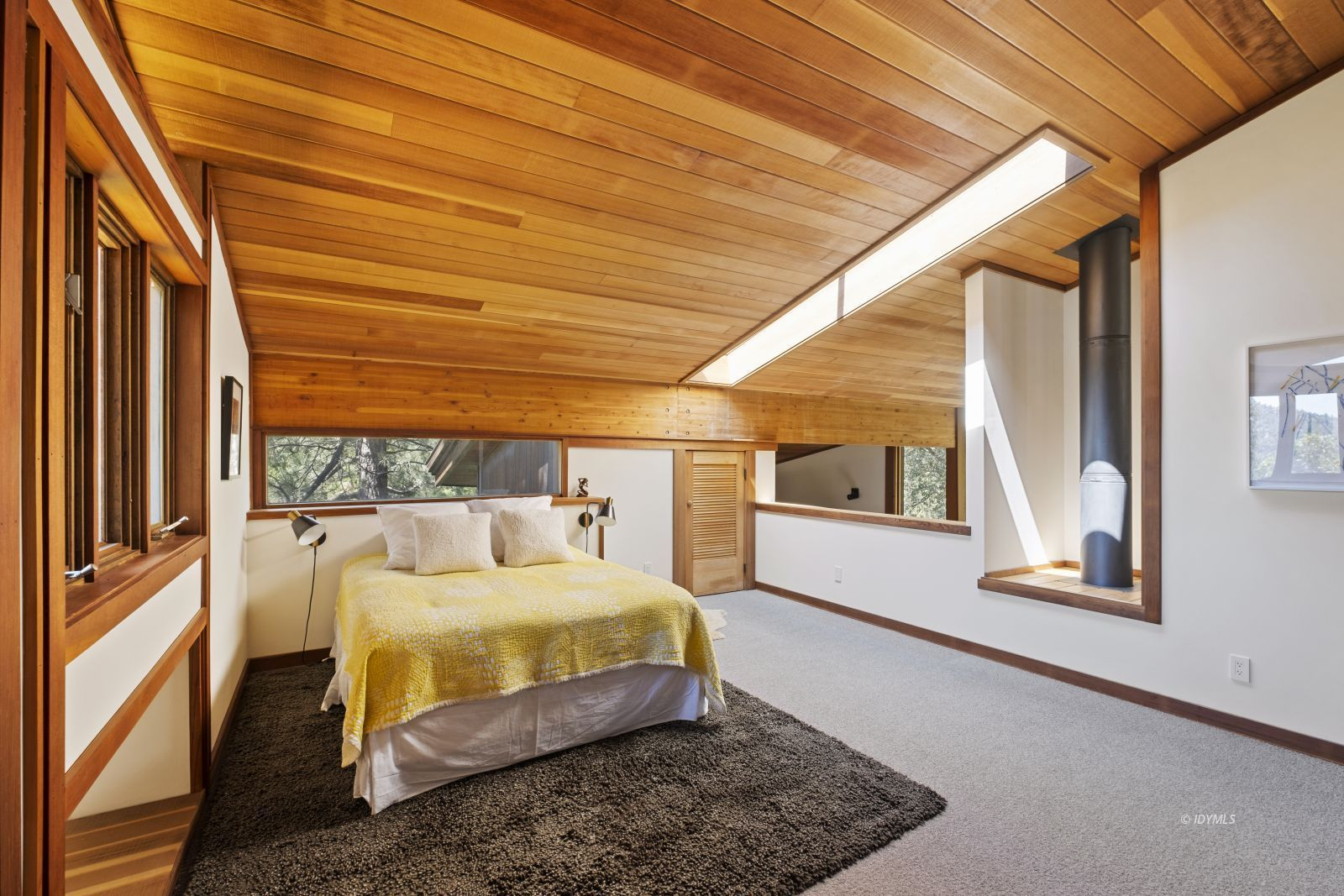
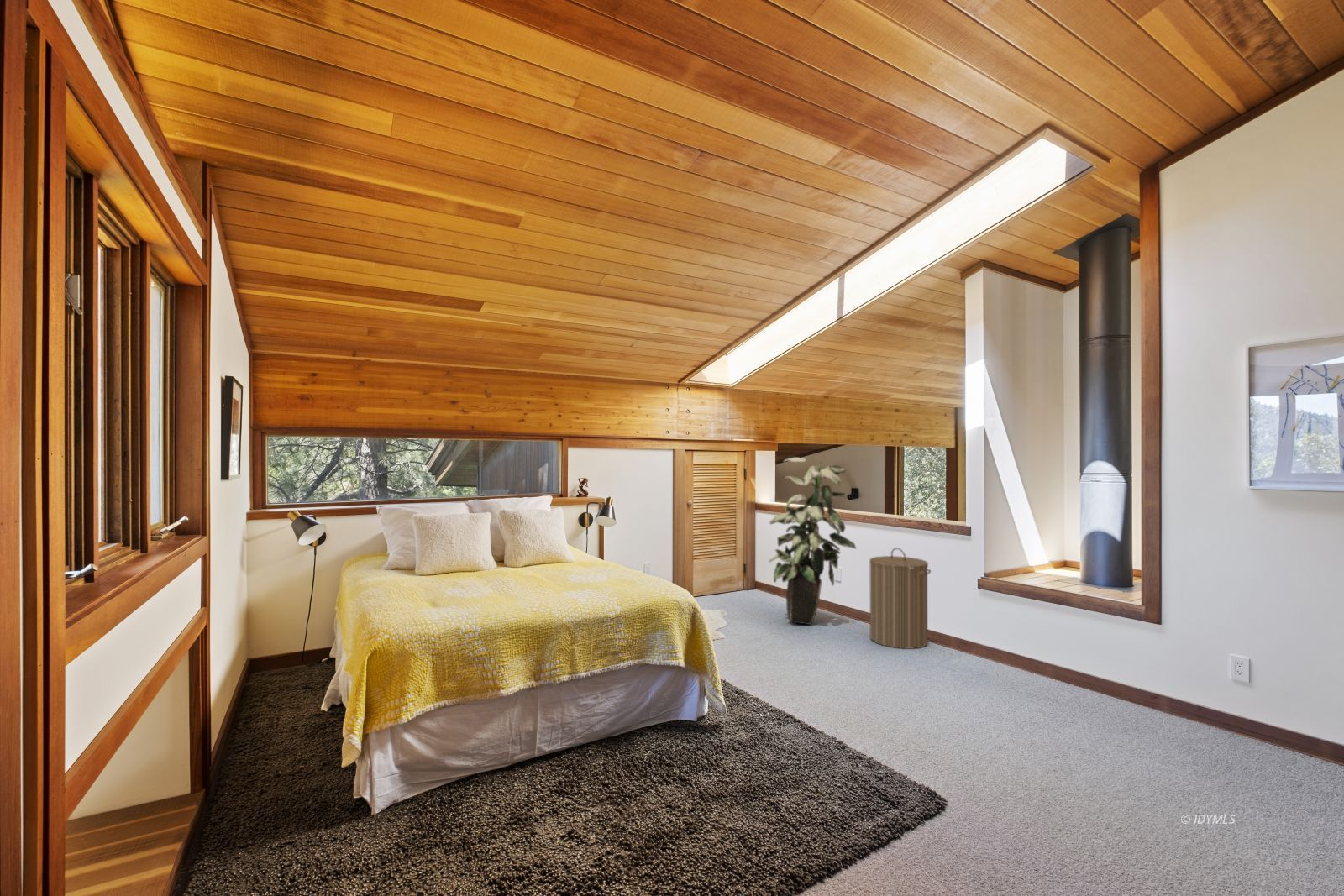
+ laundry hamper [869,547,932,650]
+ indoor plant [767,457,857,626]
